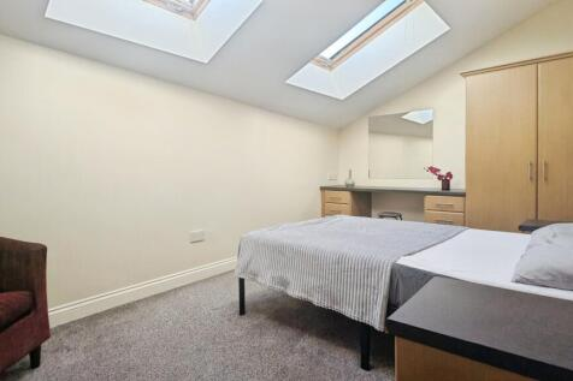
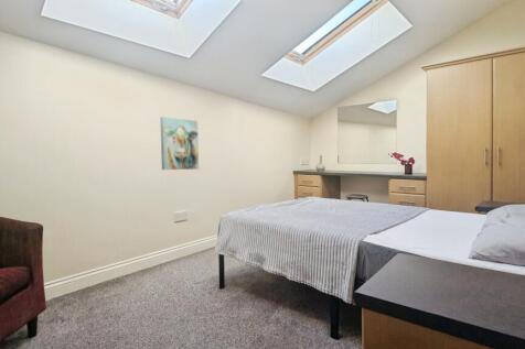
+ wall art [160,116,200,171]
